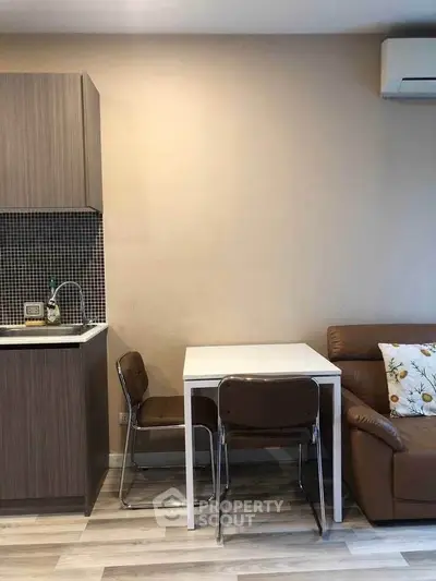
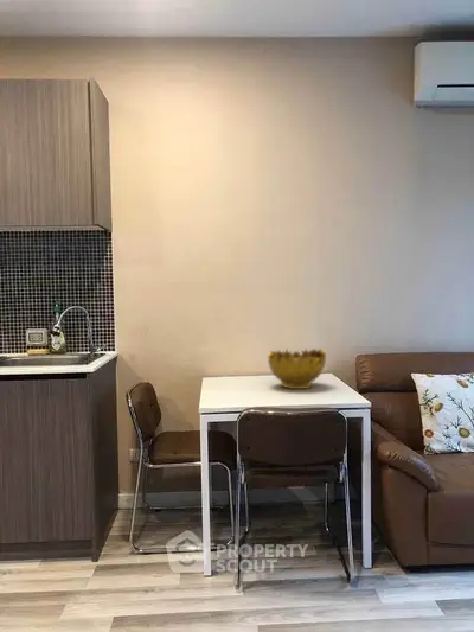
+ decorative bowl [267,347,327,390]
